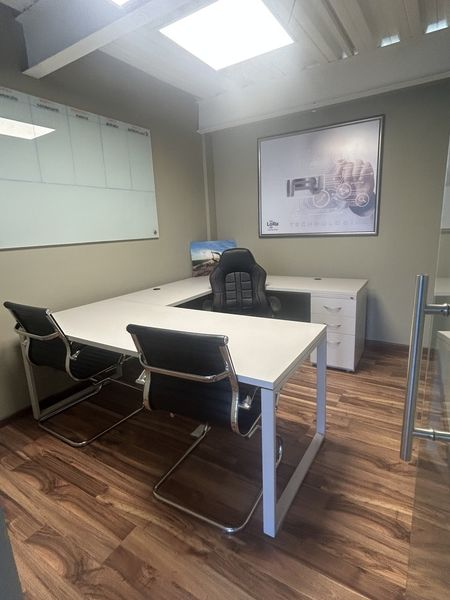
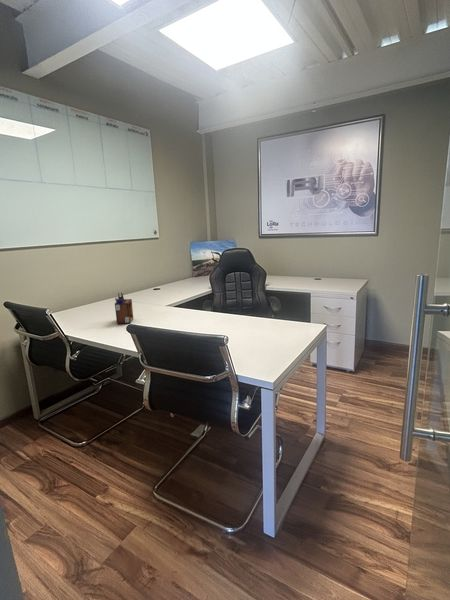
+ desk organizer [114,291,134,325]
